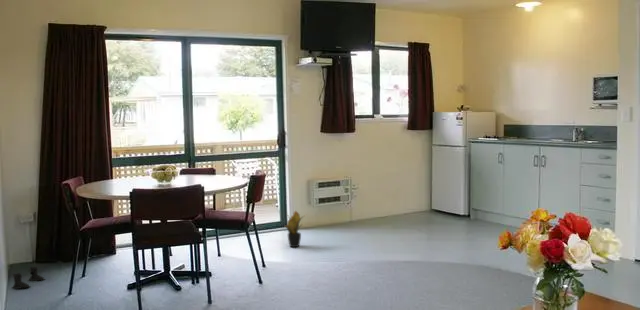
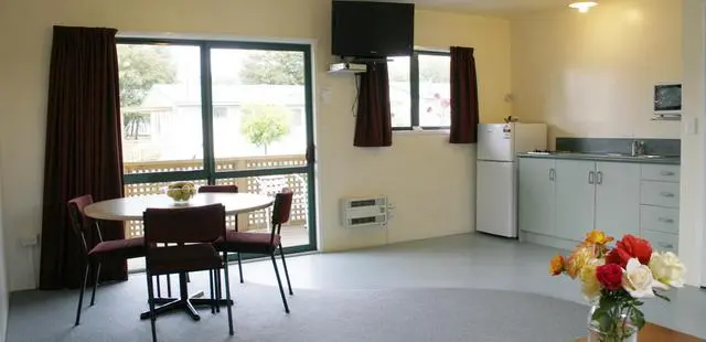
- boots [10,265,46,290]
- potted plant [283,210,307,248]
